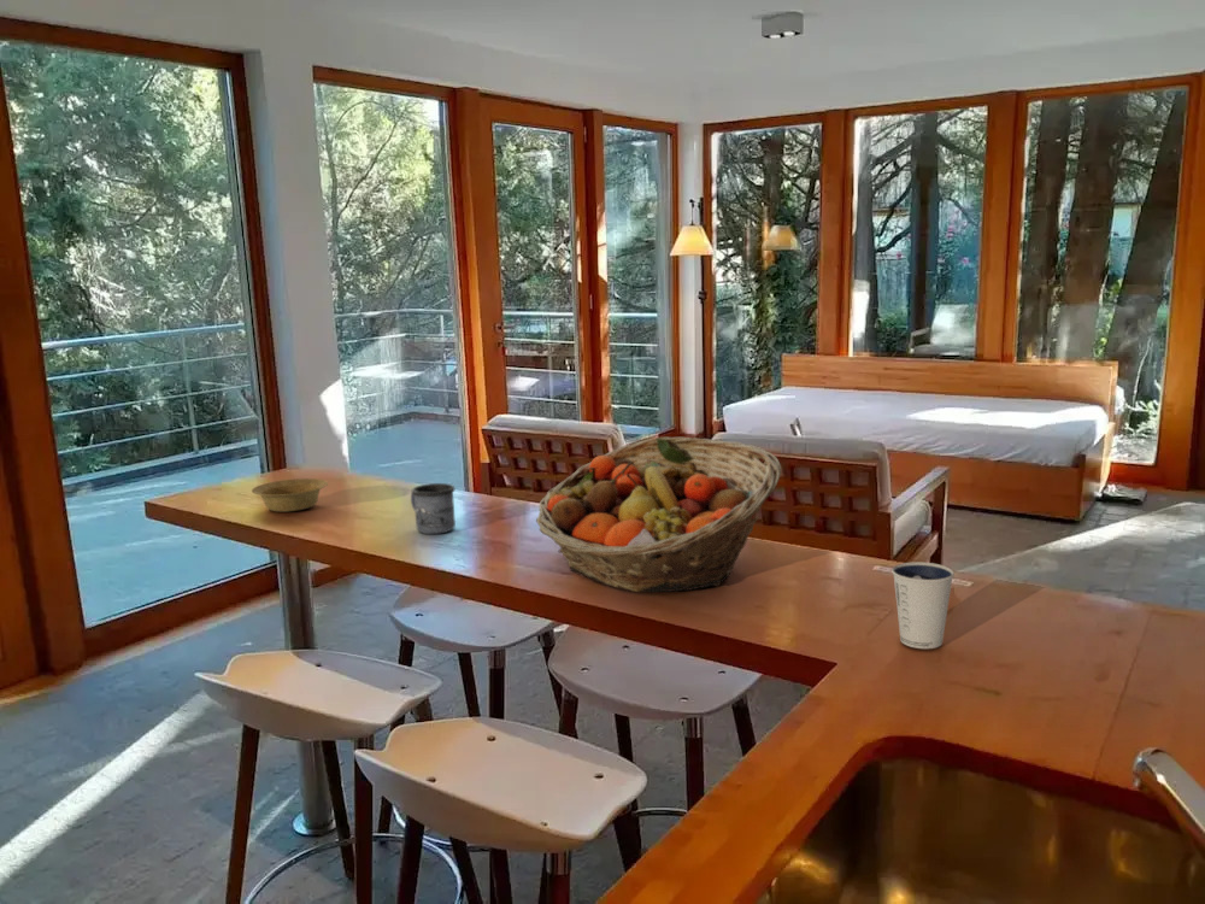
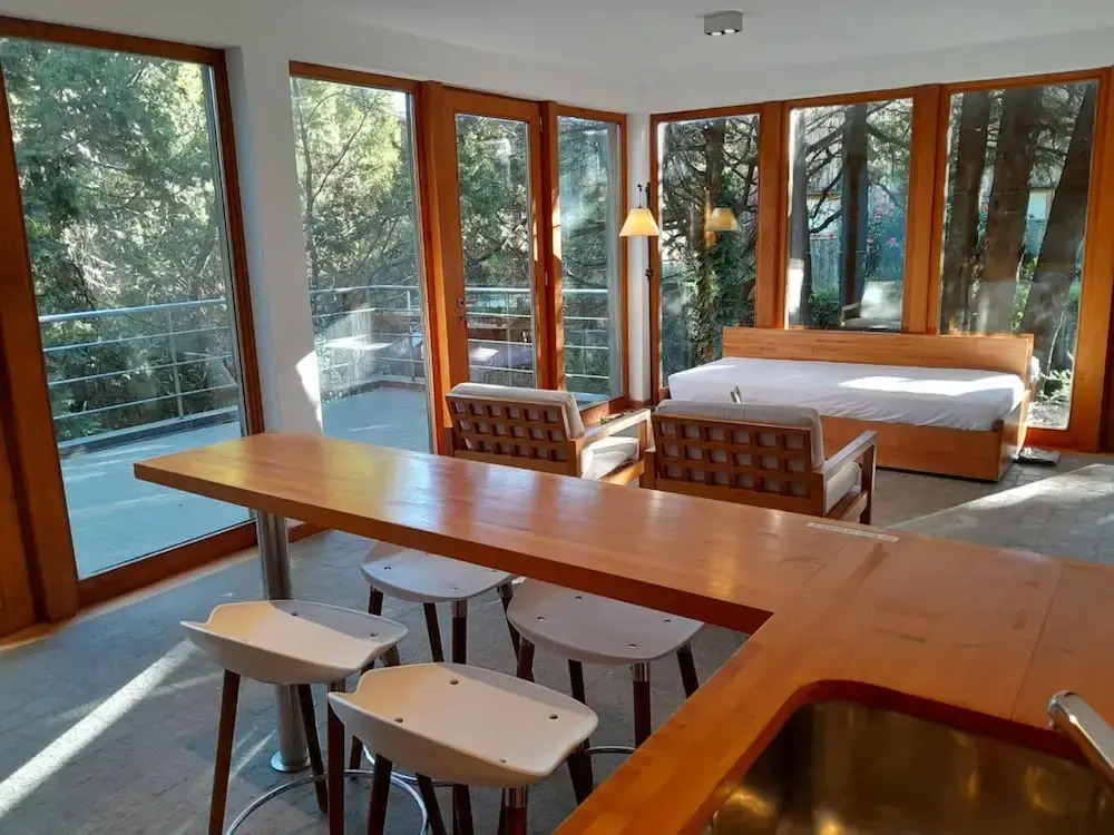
- fruit basket [535,436,782,593]
- bowl [251,477,329,513]
- dixie cup [890,560,956,650]
- mug [410,482,457,535]
